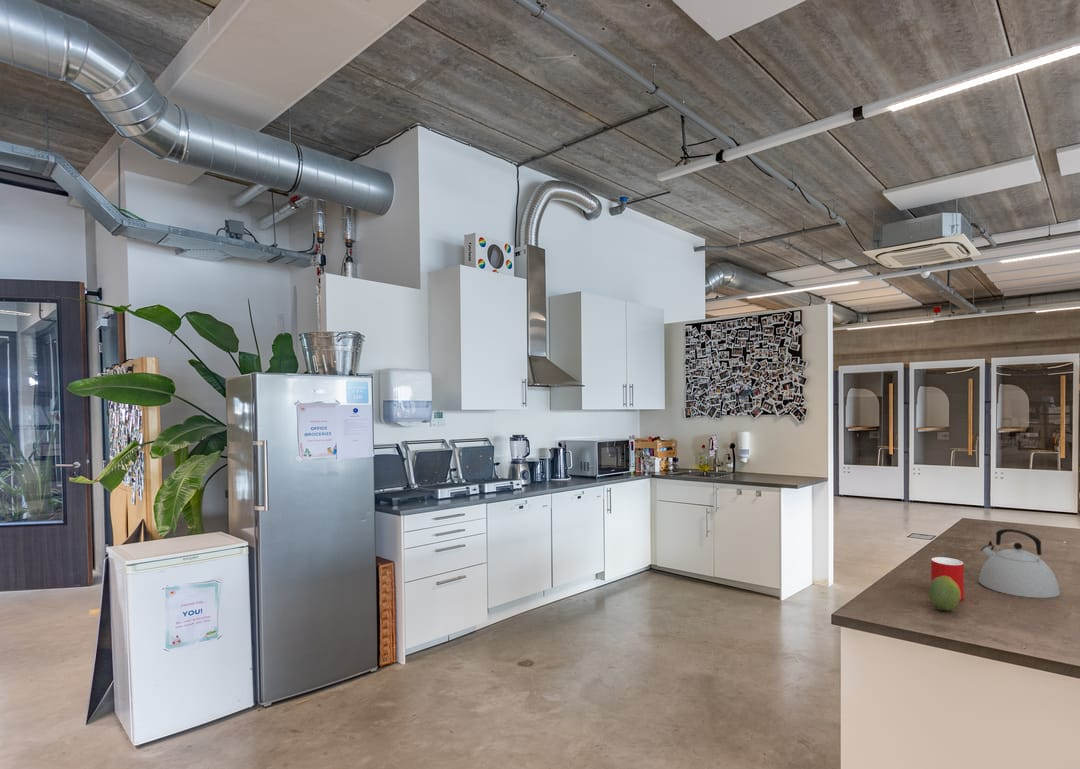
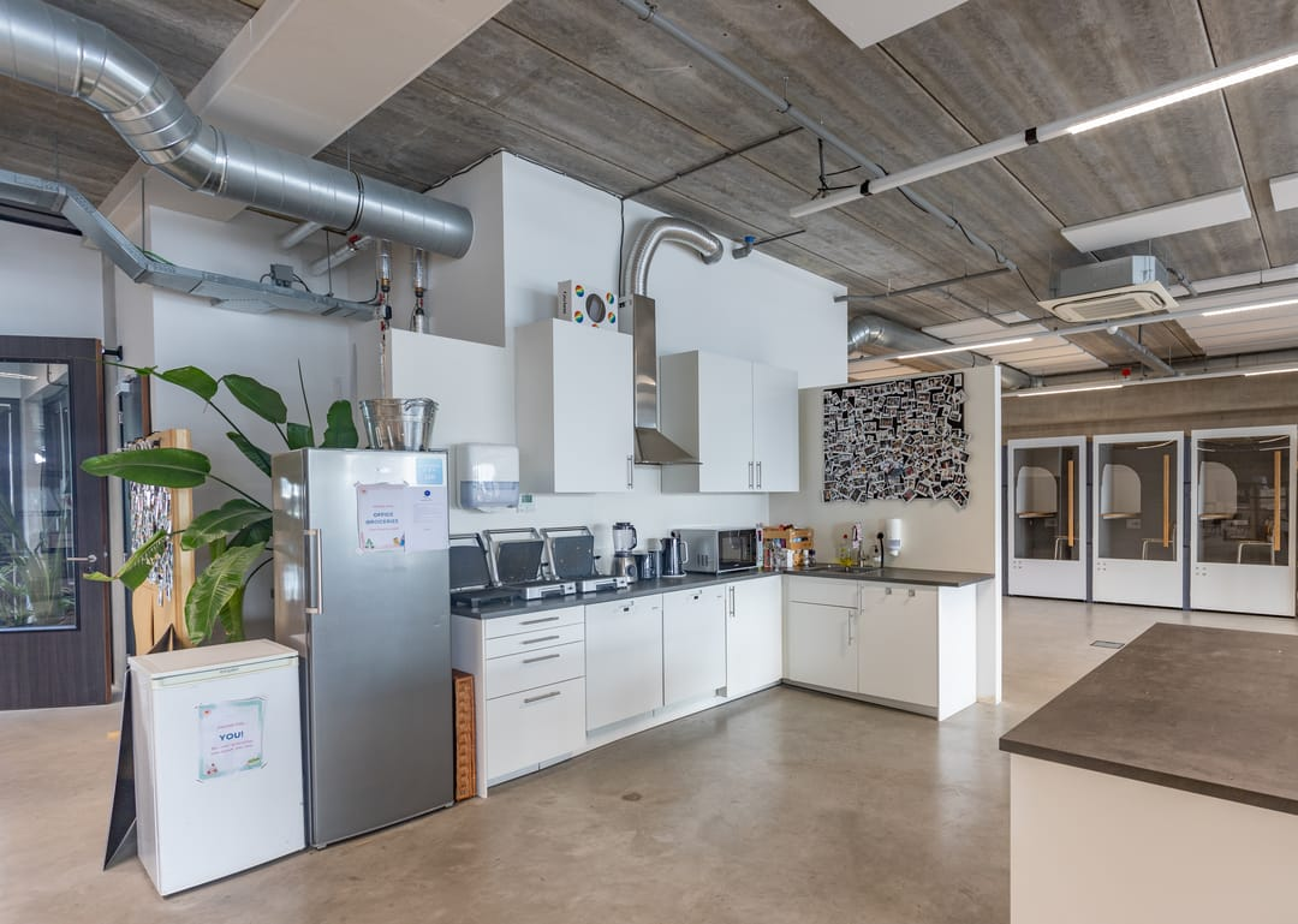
- cup [930,556,965,601]
- kettle [978,528,1061,599]
- fruit [928,576,961,612]
